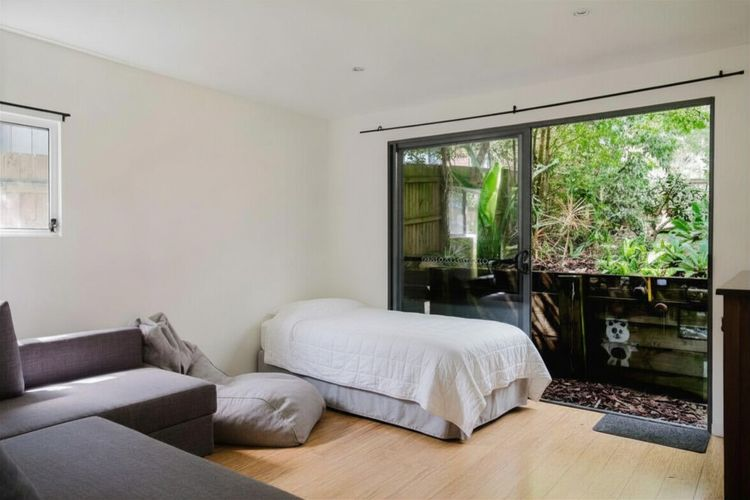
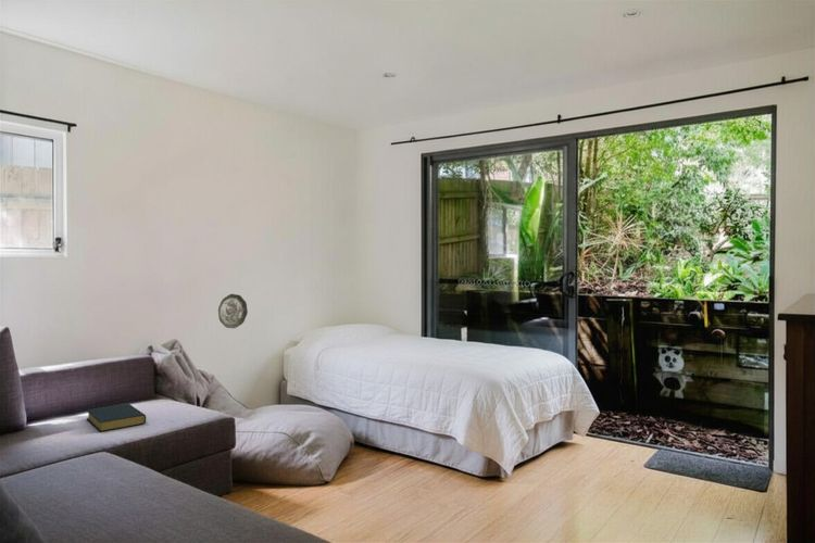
+ hardback book [86,403,147,433]
+ decorative plate [217,293,249,329]
